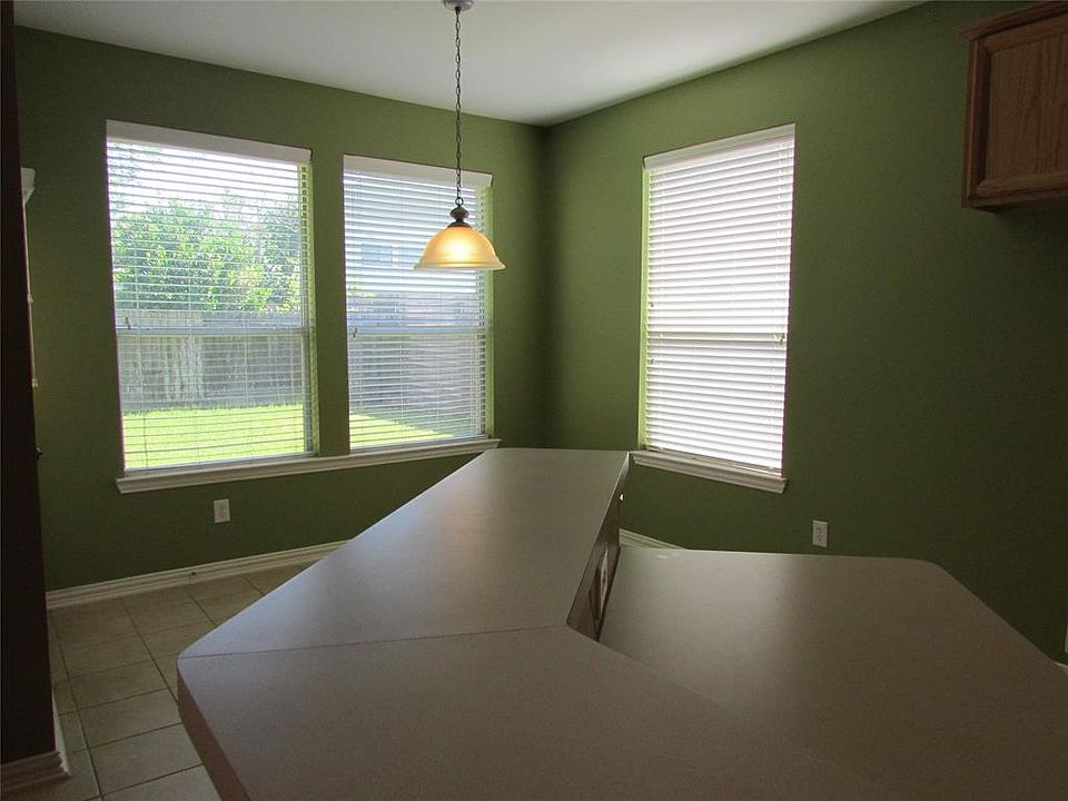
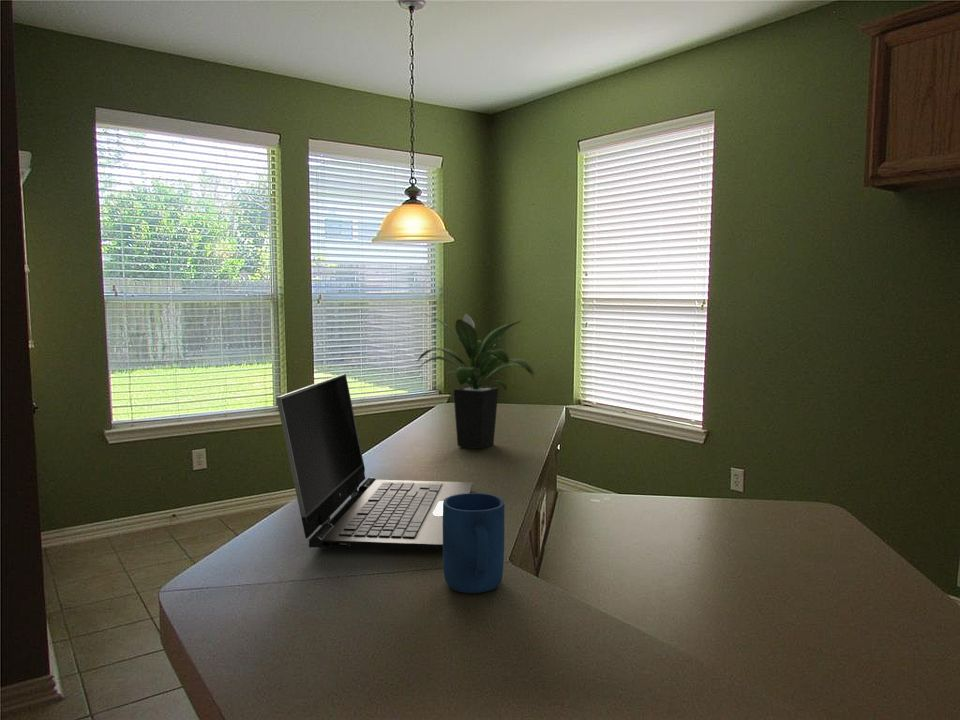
+ mug [442,492,506,594]
+ laptop computer [276,373,474,551]
+ potted plant [417,312,535,450]
